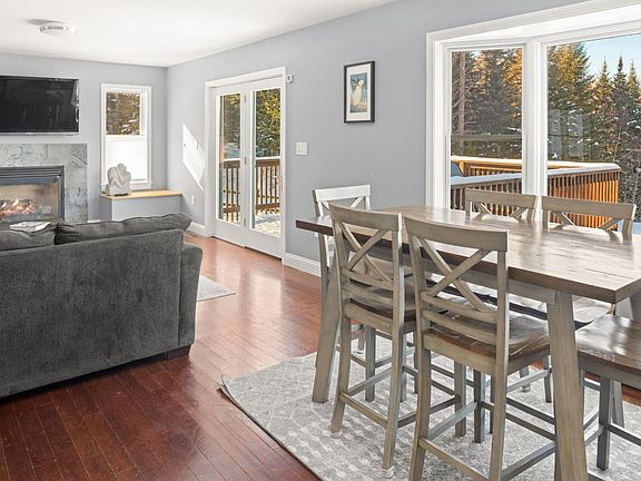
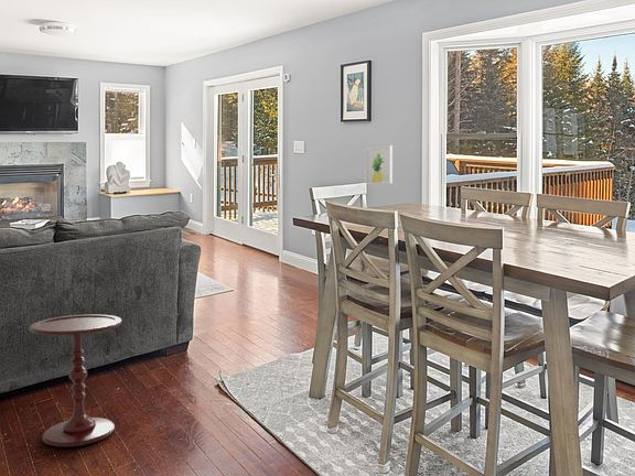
+ wall art [365,144,394,185]
+ side table [29,313,123,448]
